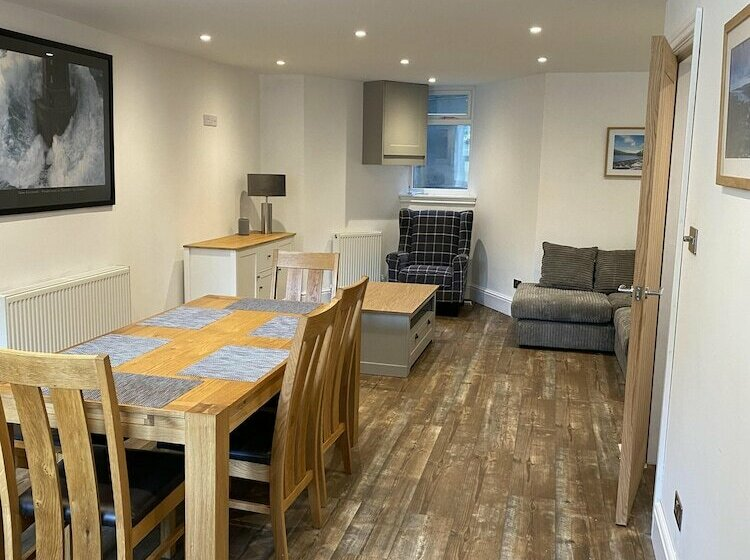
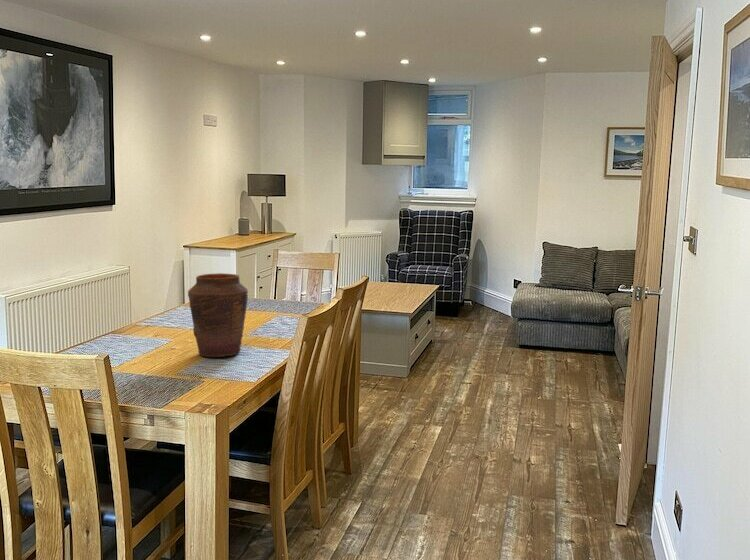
+ vase [187,272,249,358]
